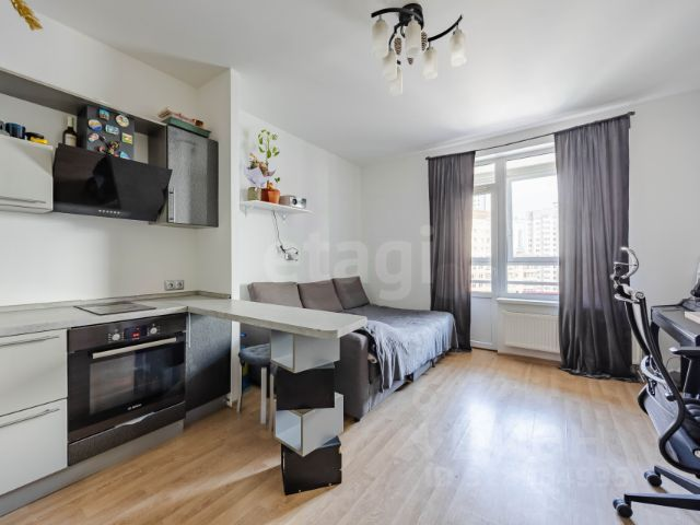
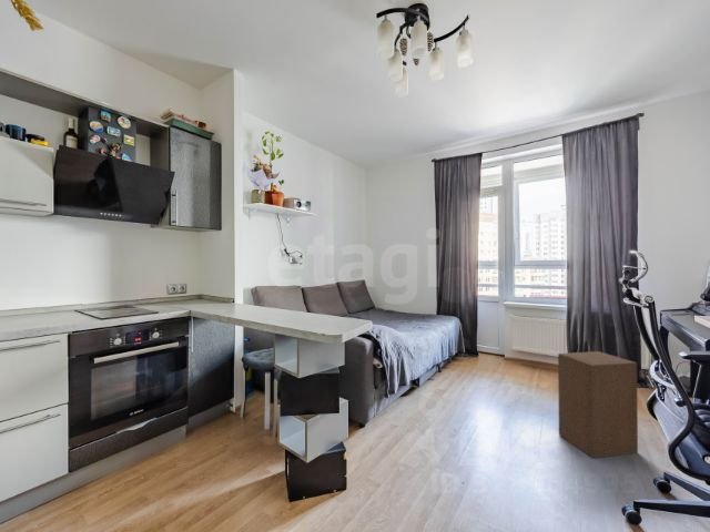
+ speaker [557,350,639,459]
